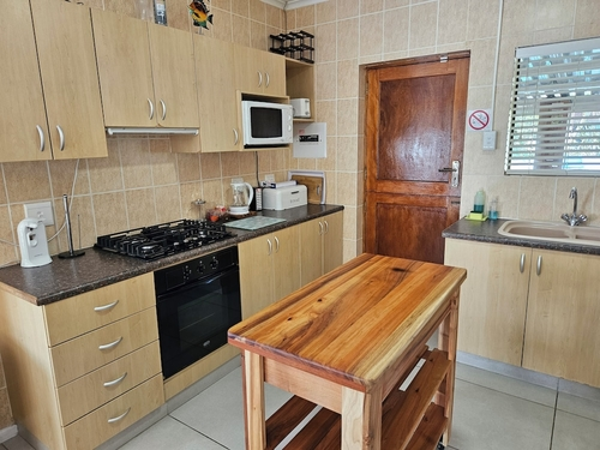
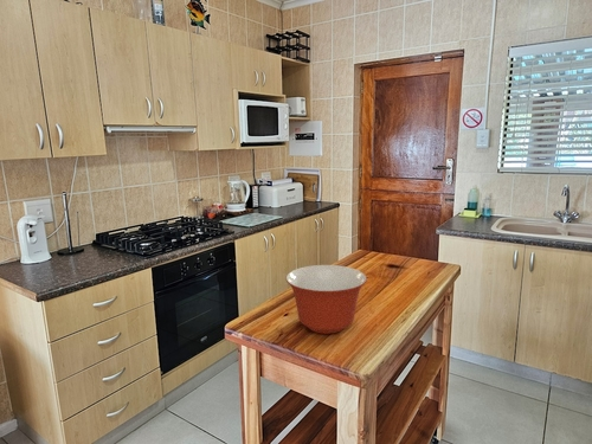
+ mixing bowl [284,264,368,335]
